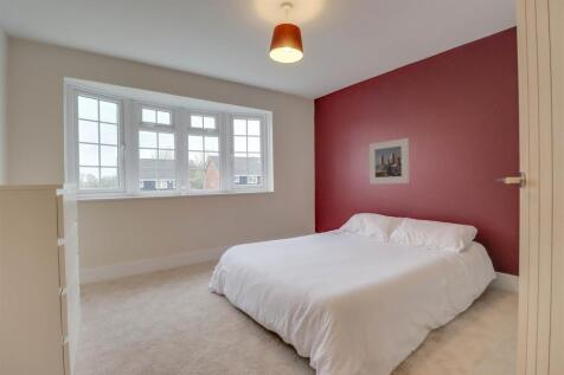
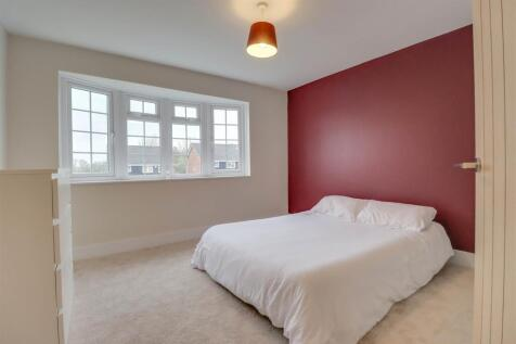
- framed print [368,137,410,185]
